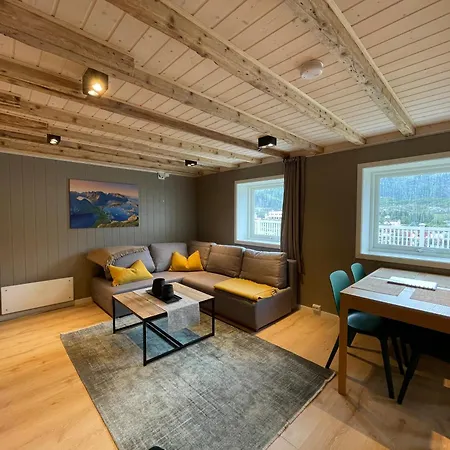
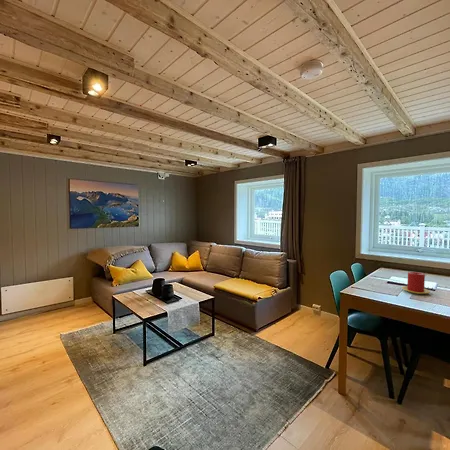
+ candle [401,271,431,295]
